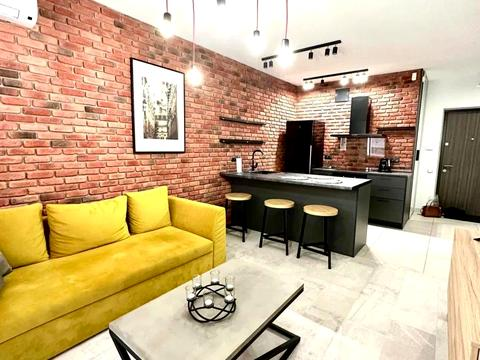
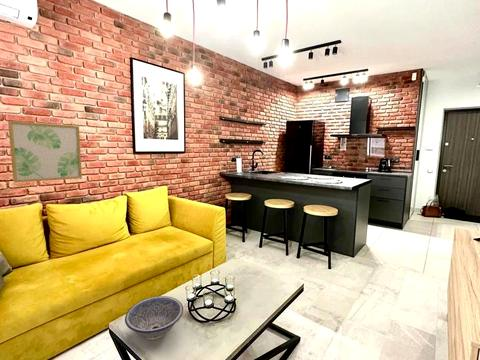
+ wall art [7,120,83,184]
+ decorative bowl [124,295,184,341]
